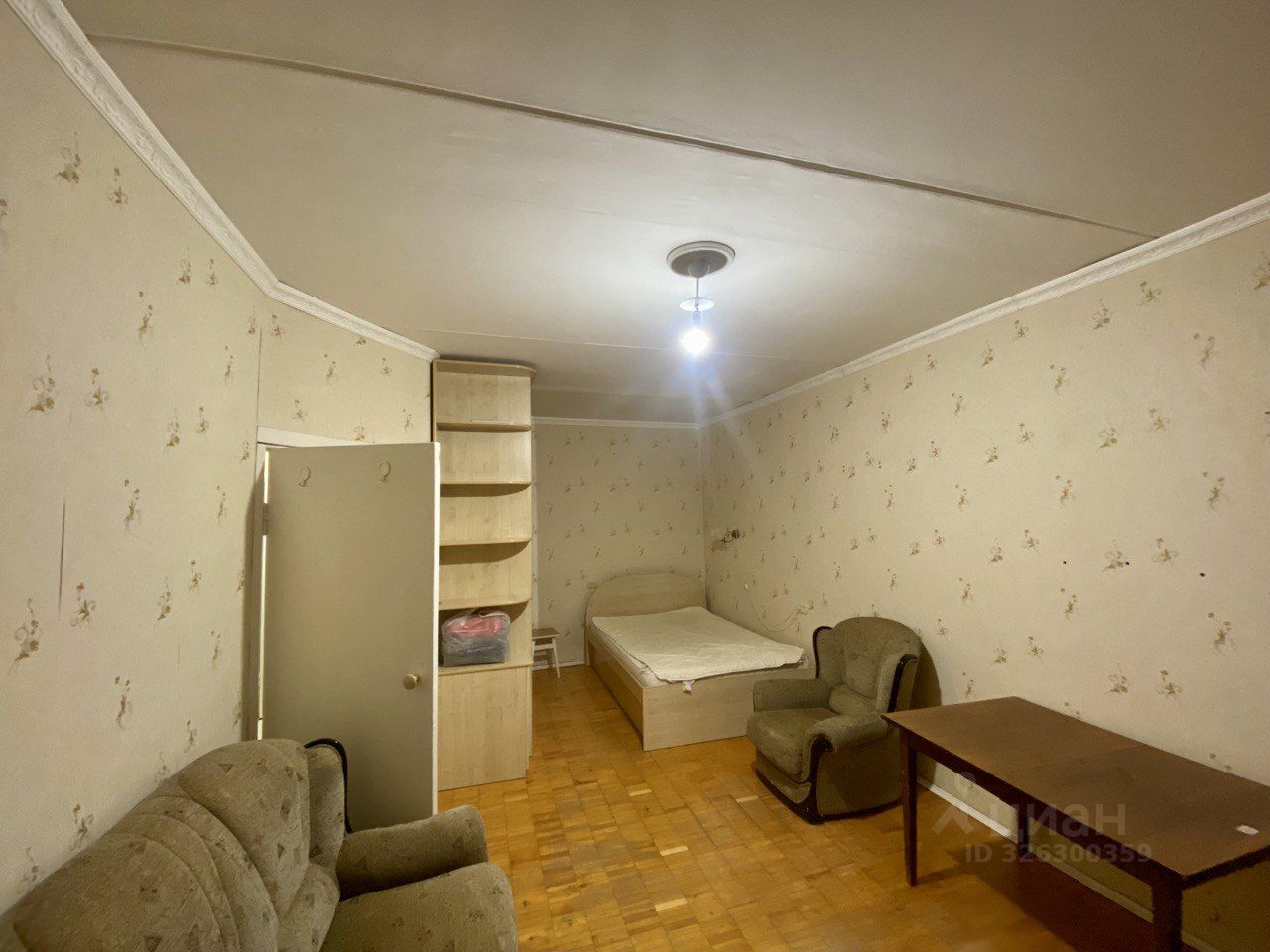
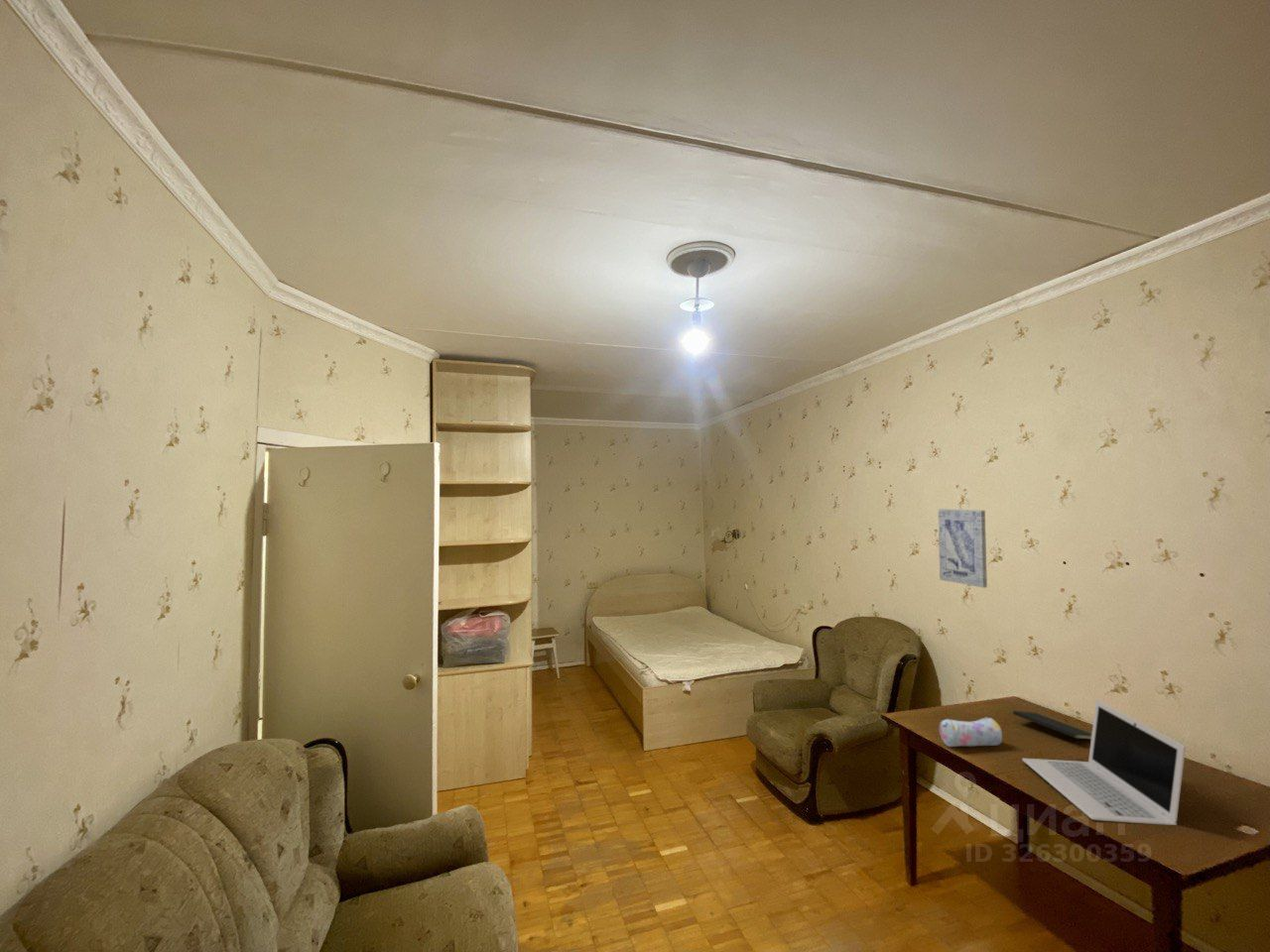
+ notepad [1012,710,1092,749]
+ wall art [938,508,988,589]
+ pencil case [938,716,1003,748]
+ laptop [1021,698,1187,826]
